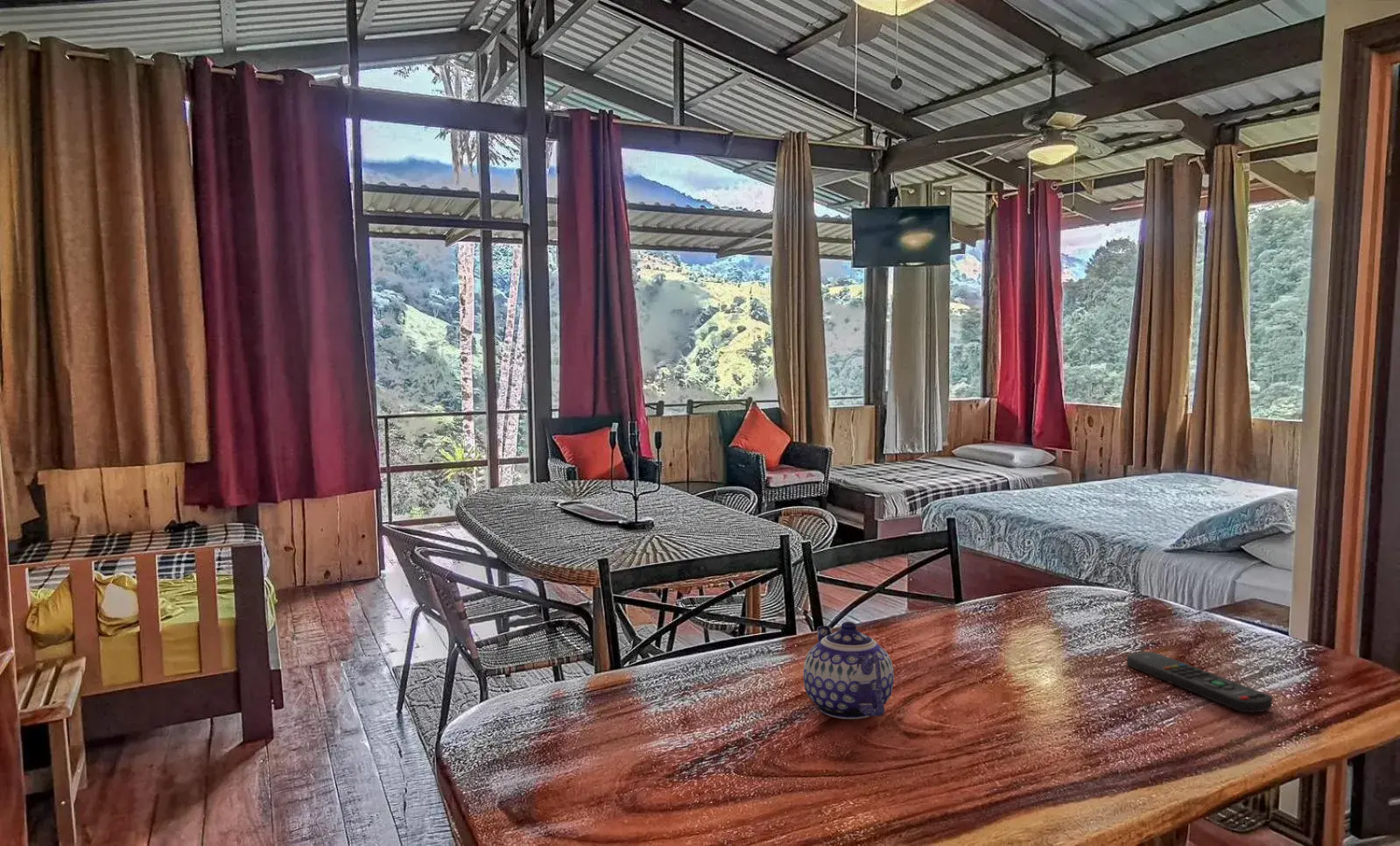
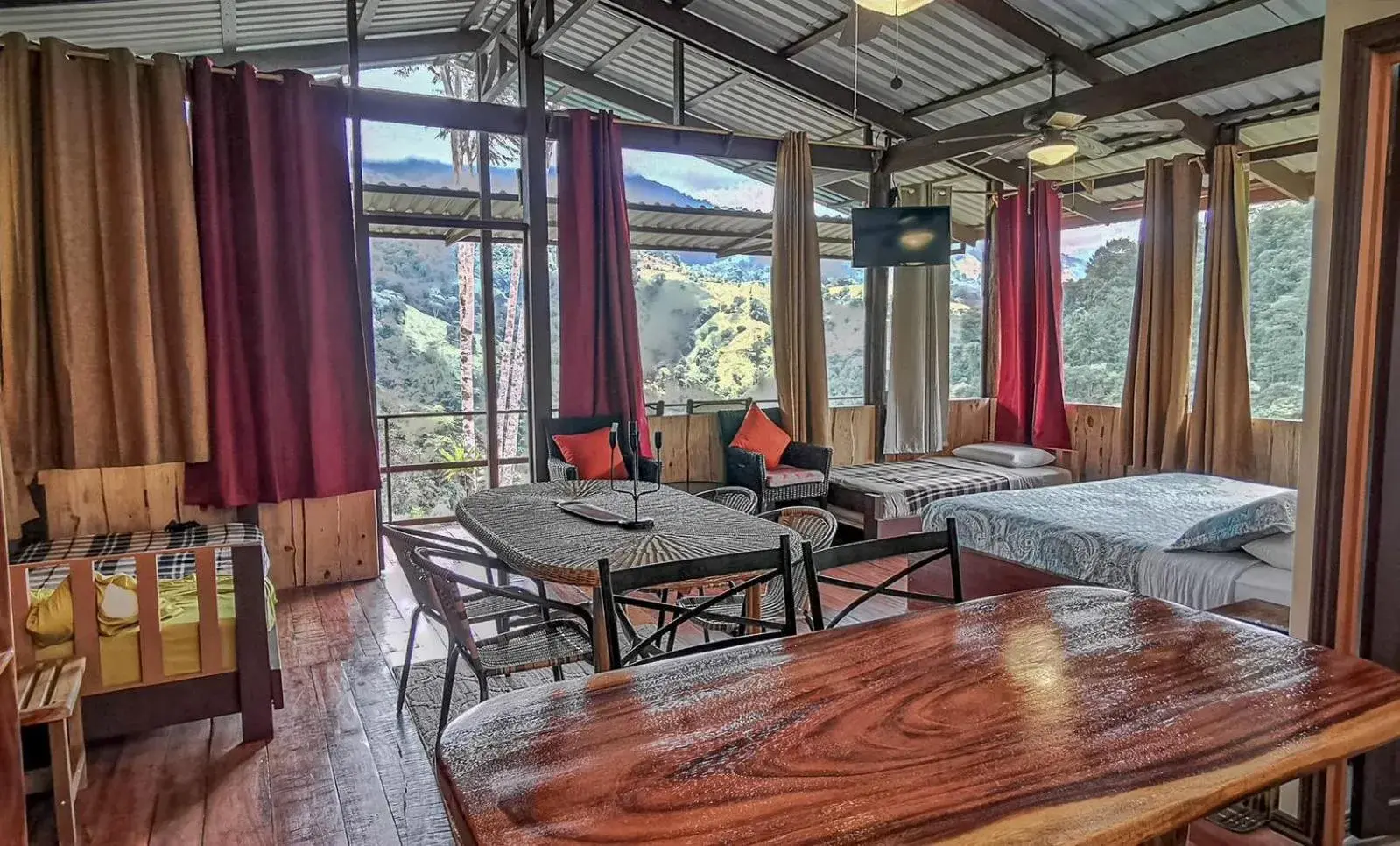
- remote control [1126,651,1273,714]
- teapot [803,621,895,720]
